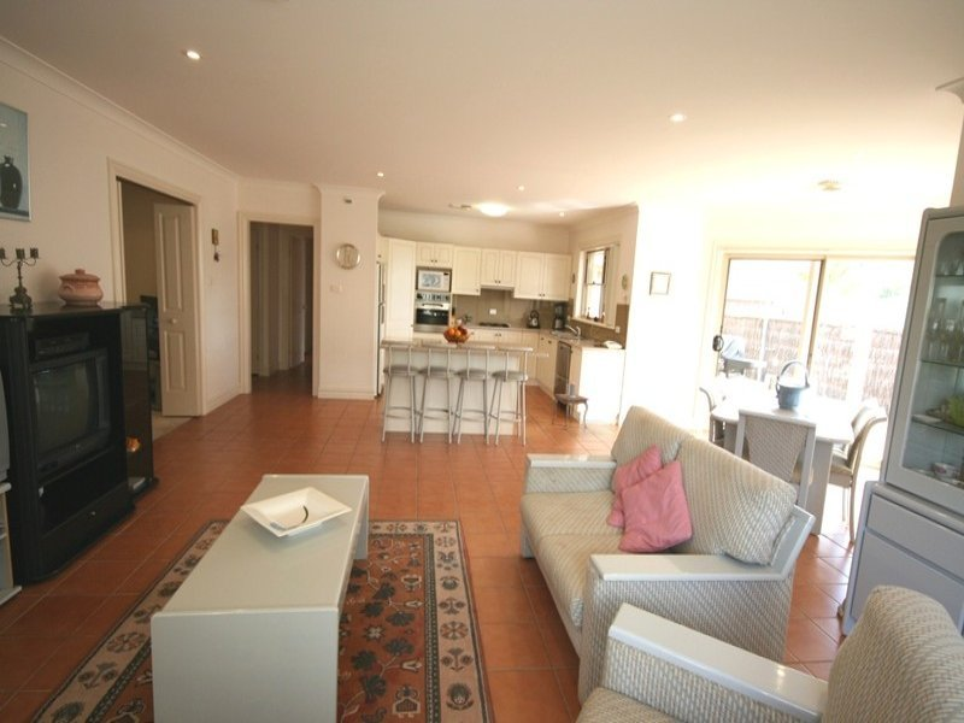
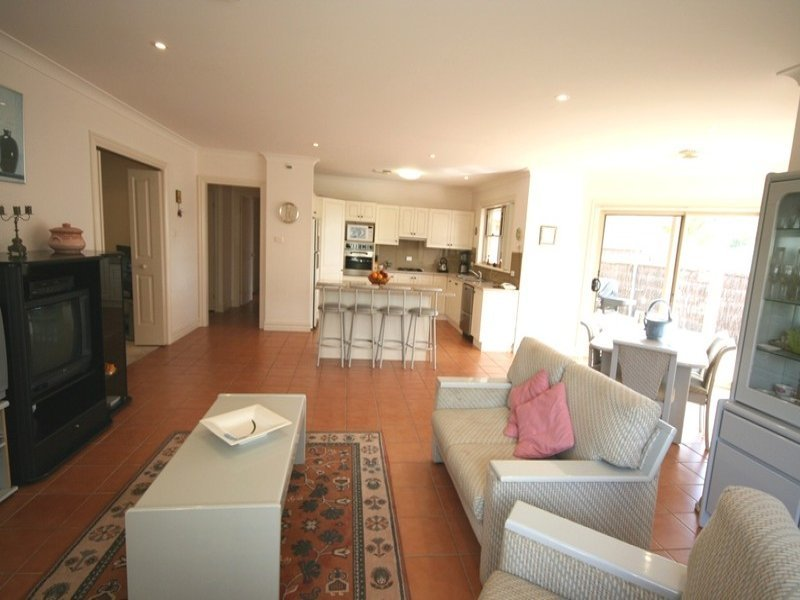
- side table [551,381,590,430]
